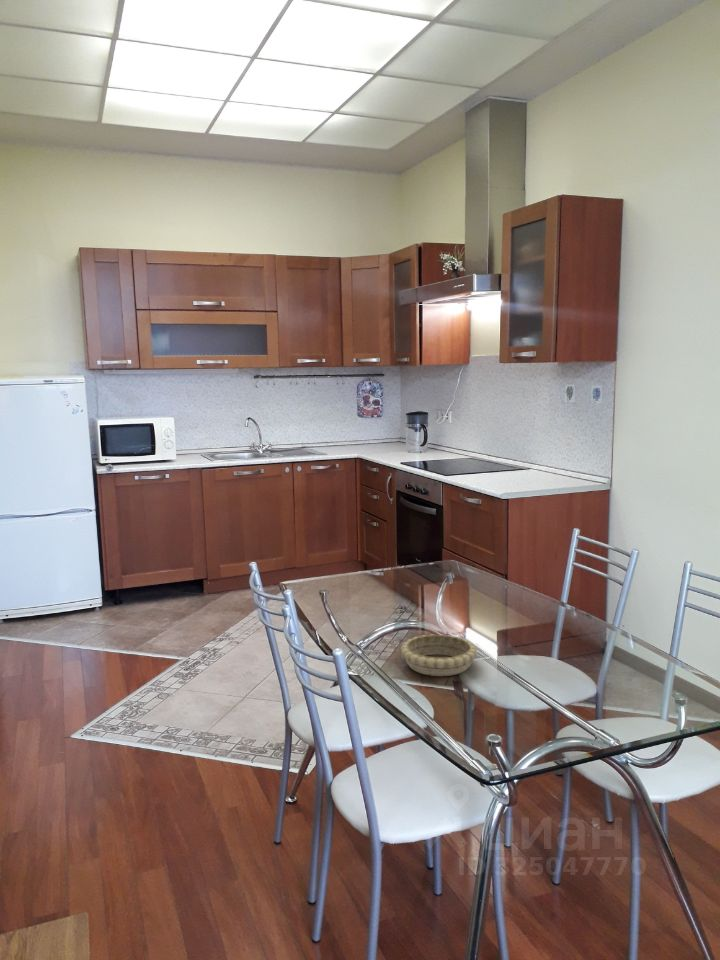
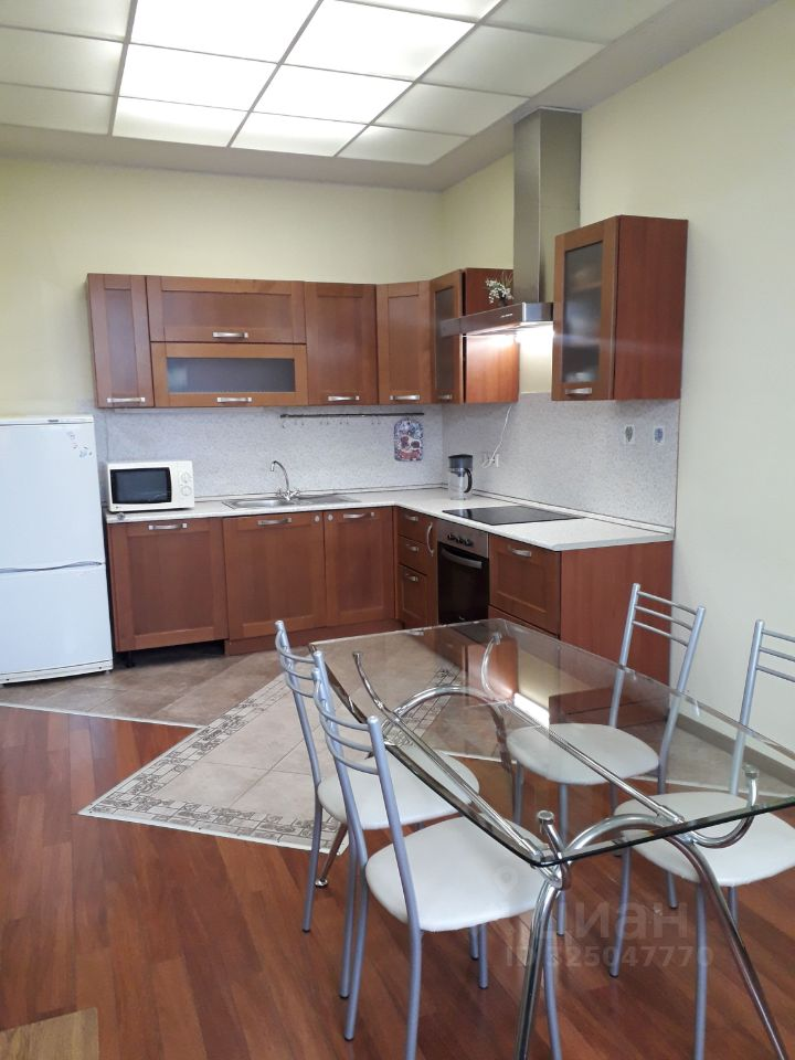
- decorative bowl [400,633,478,677]
